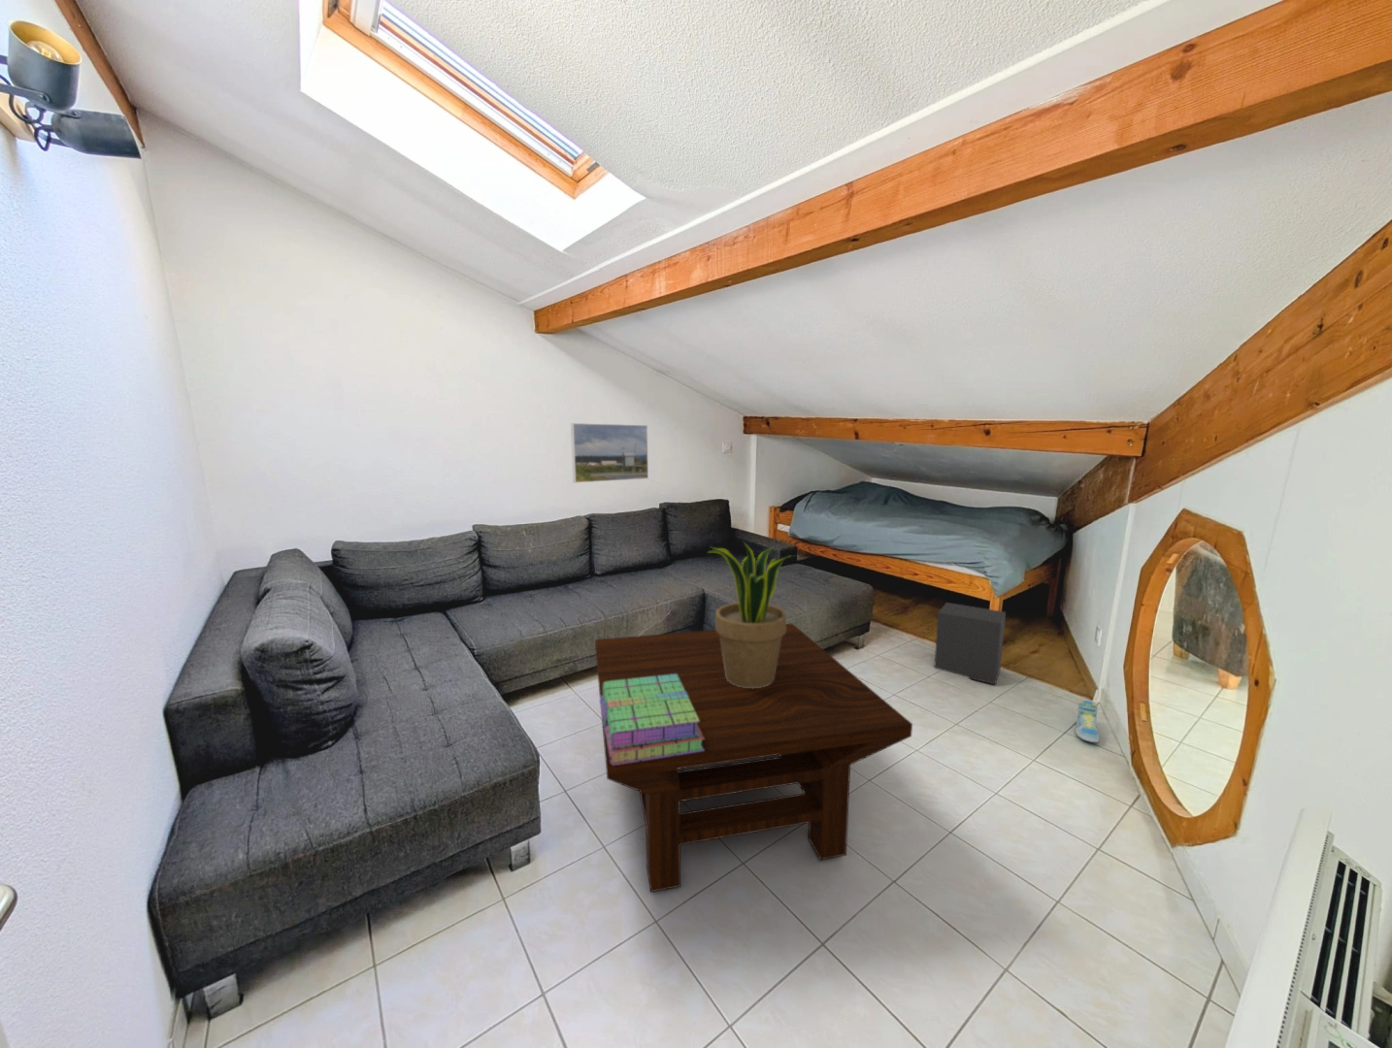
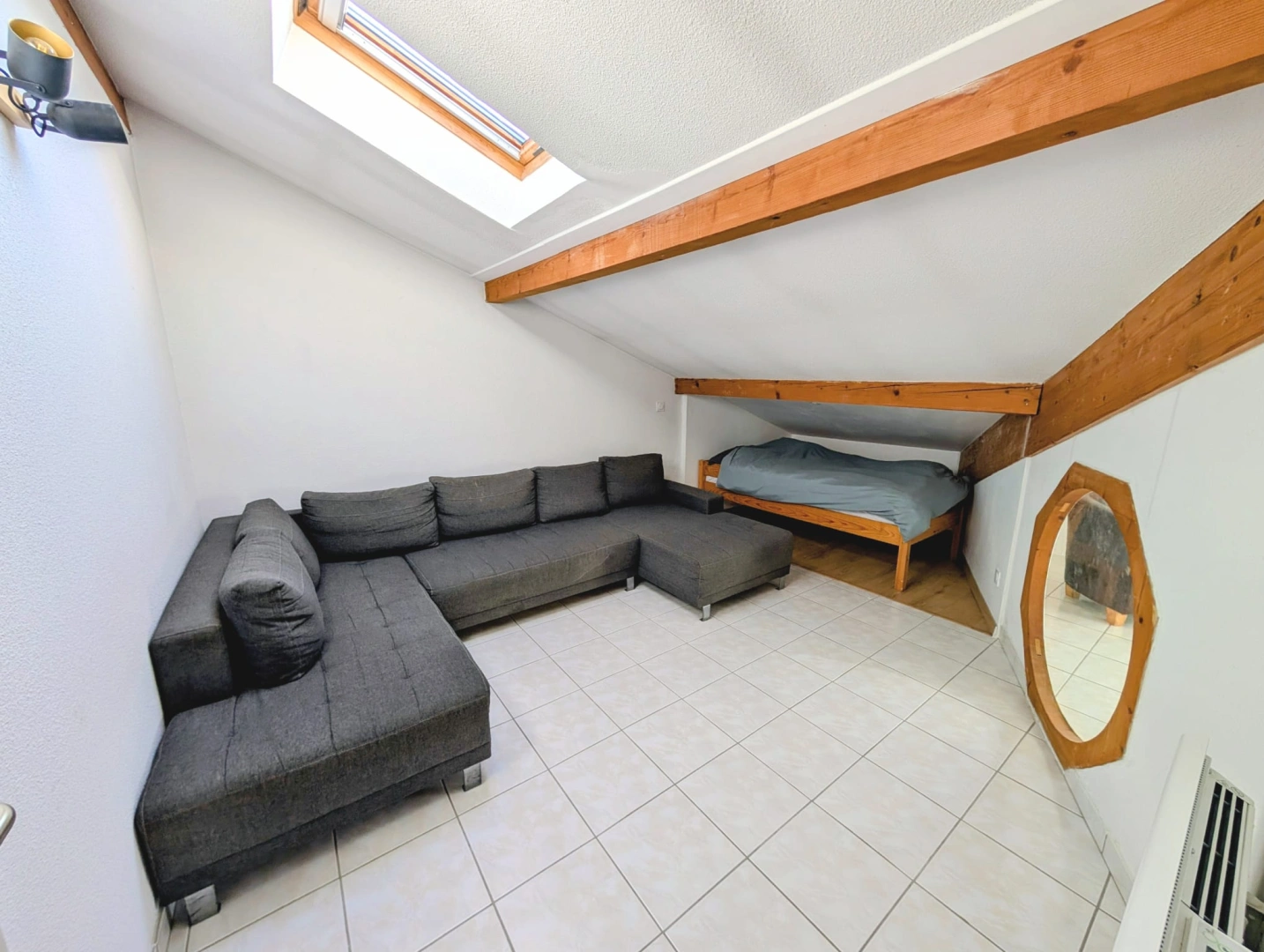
- stack of books [599,674,705,765]
- potted plant [707,539,795,689]
- sneaker [1075,700,1100,743]
- speaker [933,602,1007,685]
- coffee table [594,623,913,894]
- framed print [569,422,650,484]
